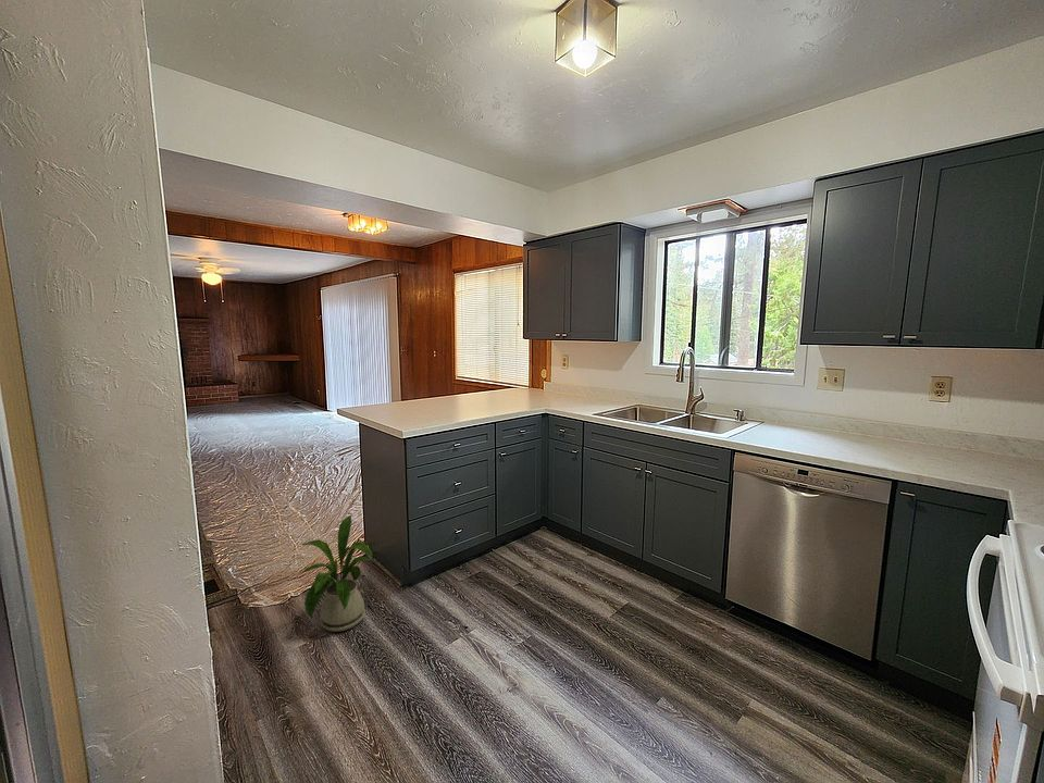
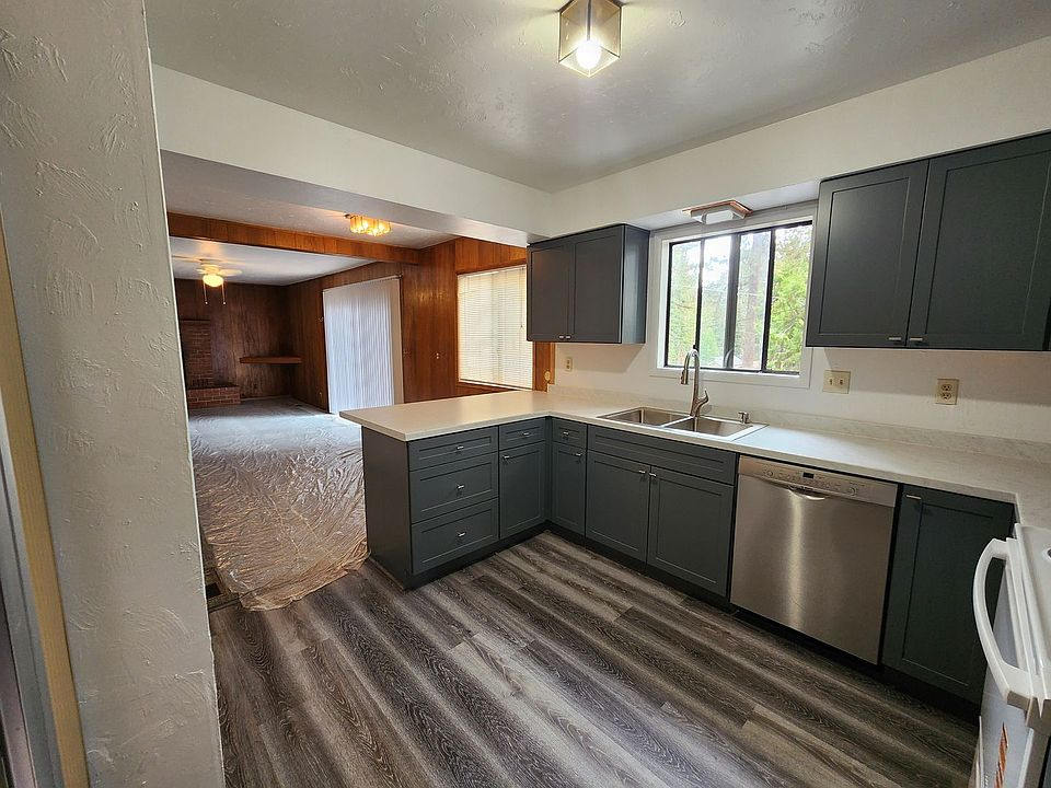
- house plant [301,514,375,633]
